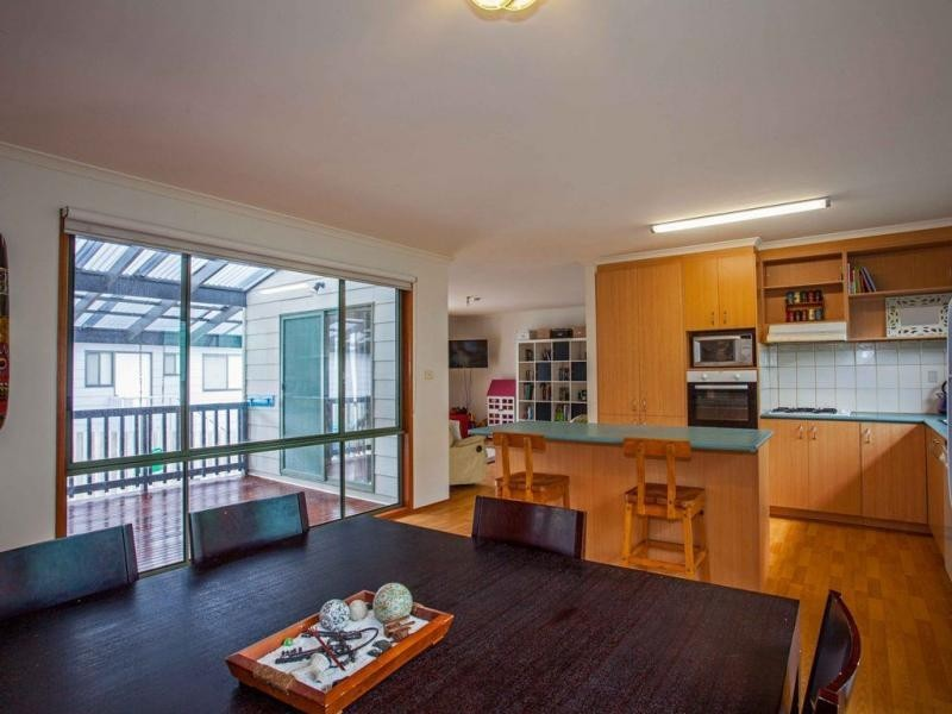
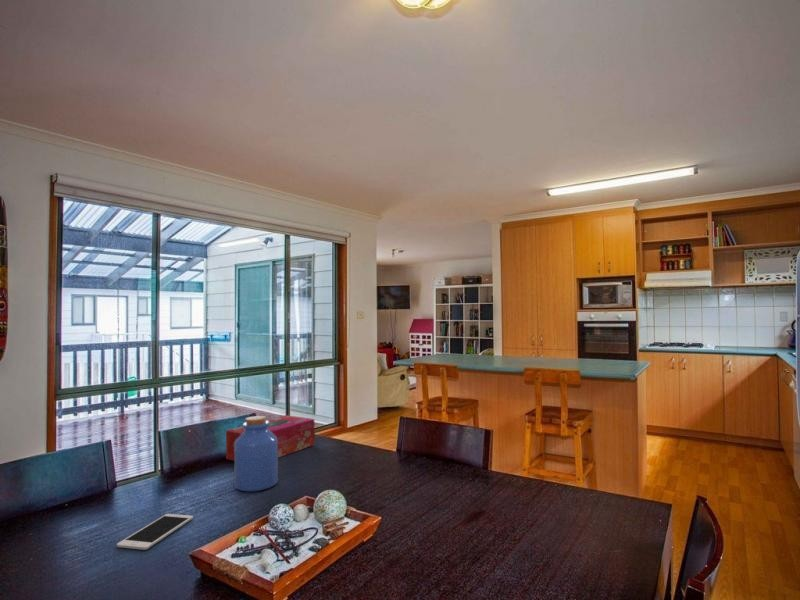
+ jar [233,415,279,492]
+ tissue box [225,414,316,462]
+ cell phone [116,513,194,551]
